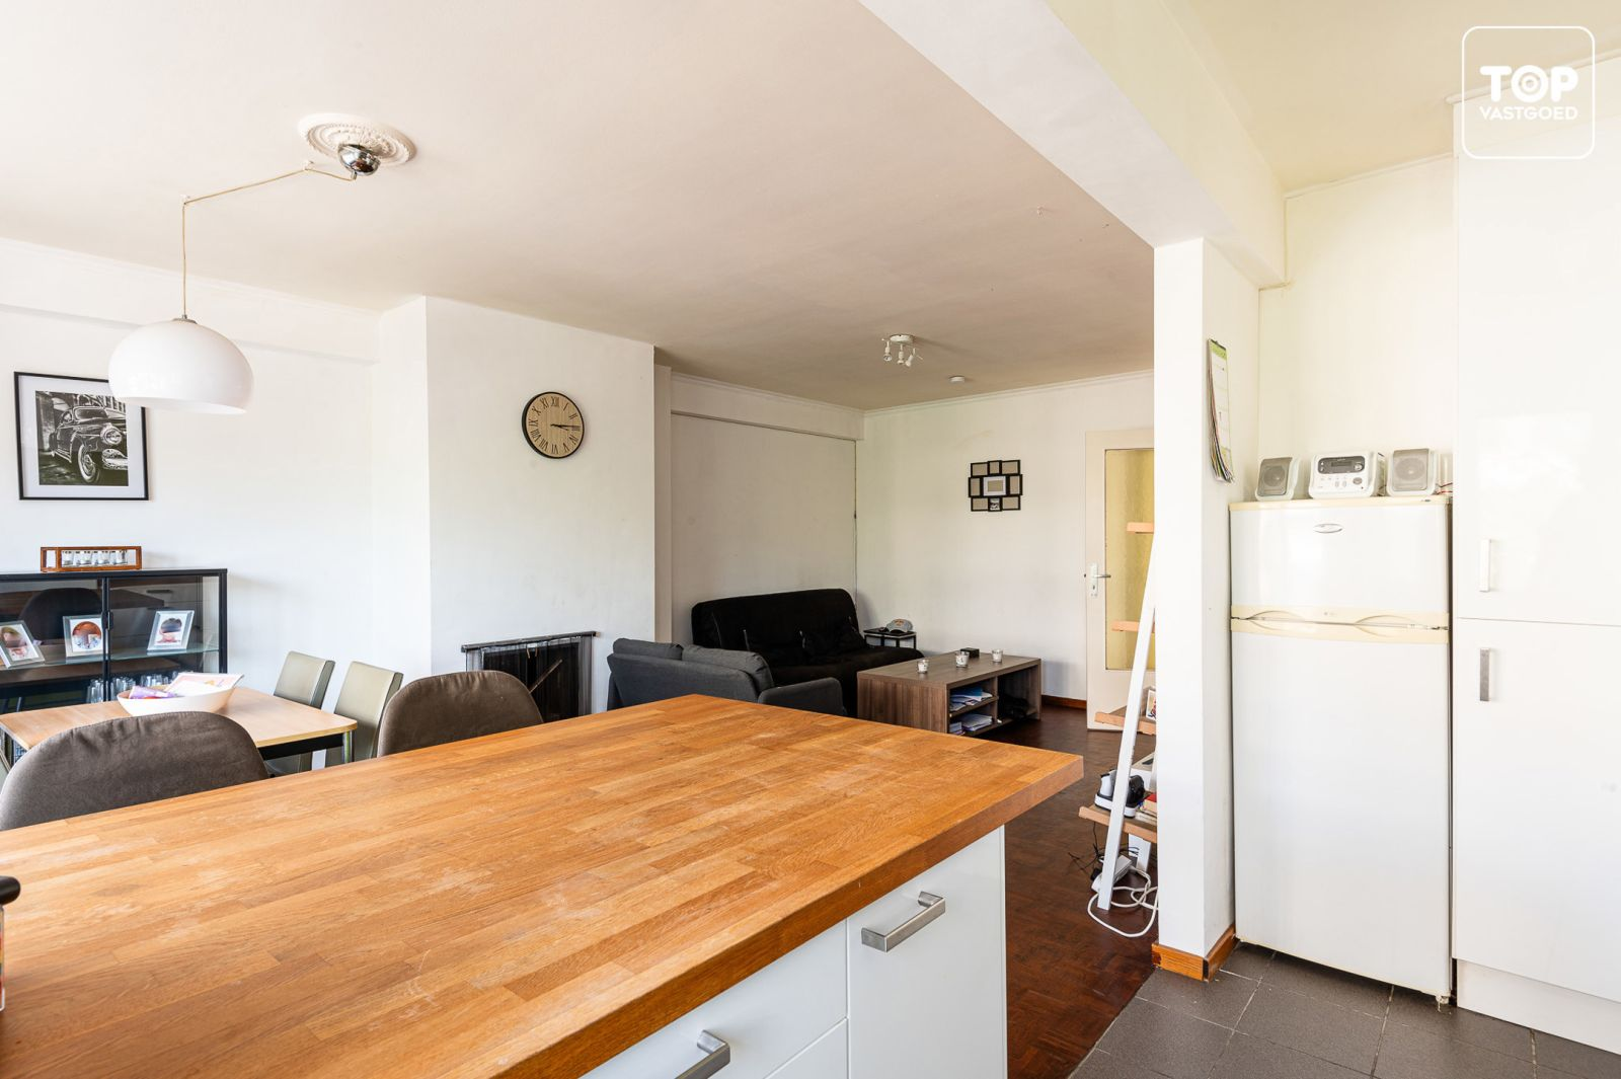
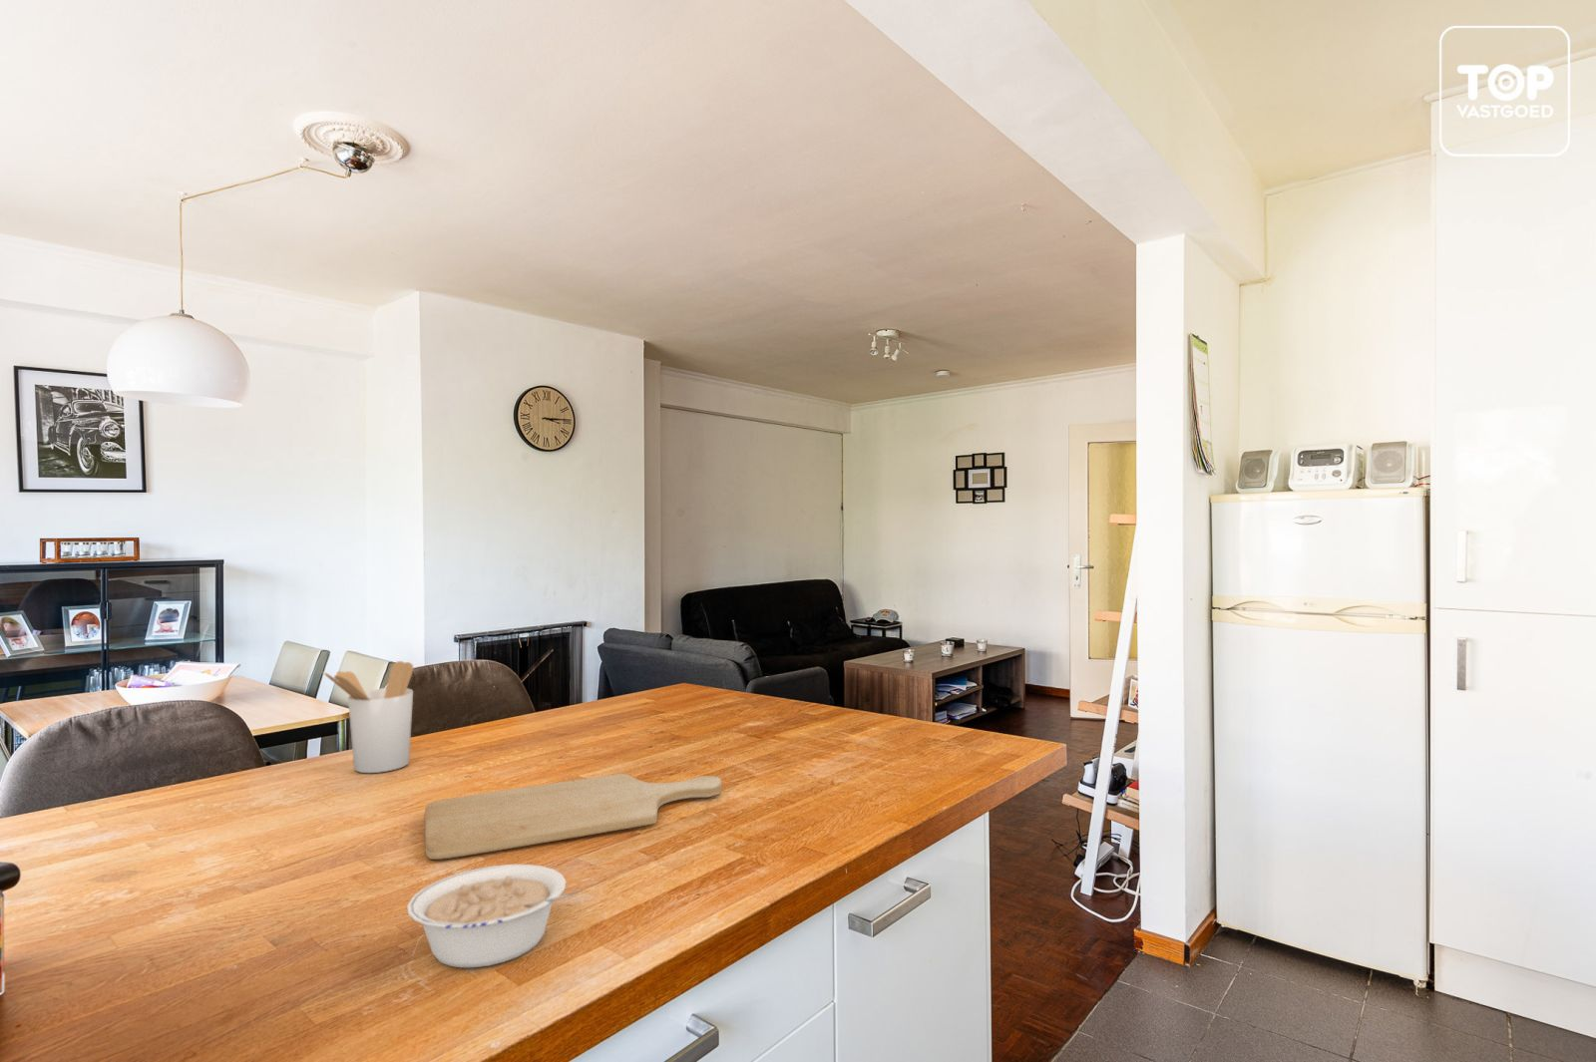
+ utensil holder [320,660,414,774]
+ chopping board [424,773,722,861]
+ legume [406,864,582,968]
